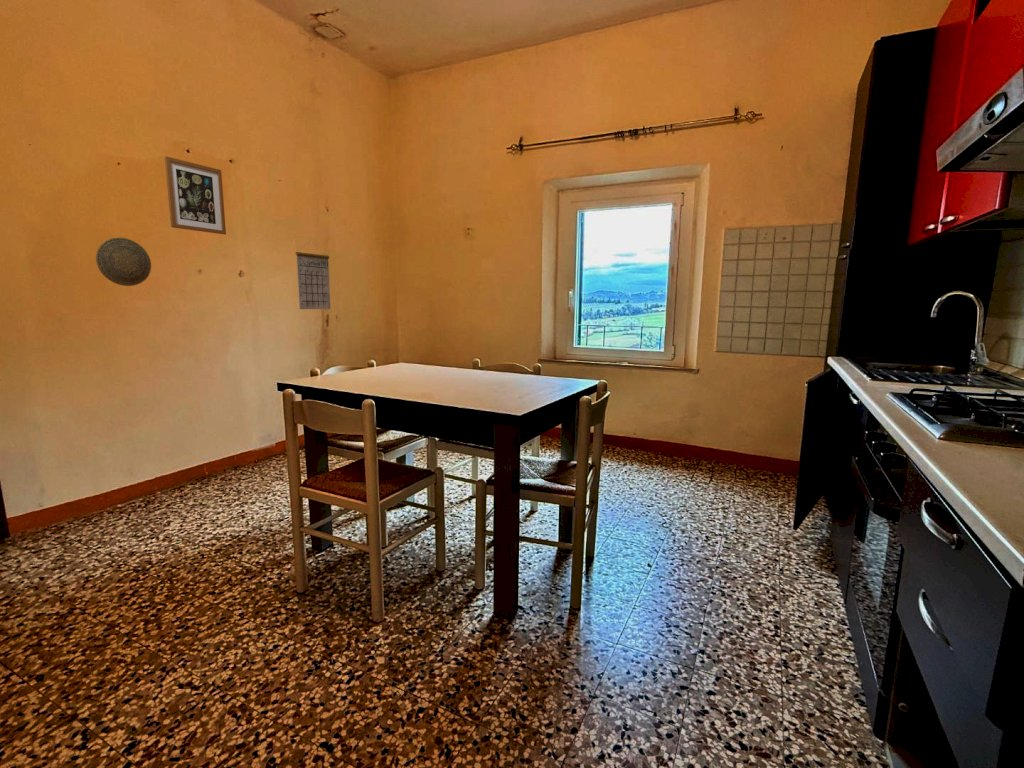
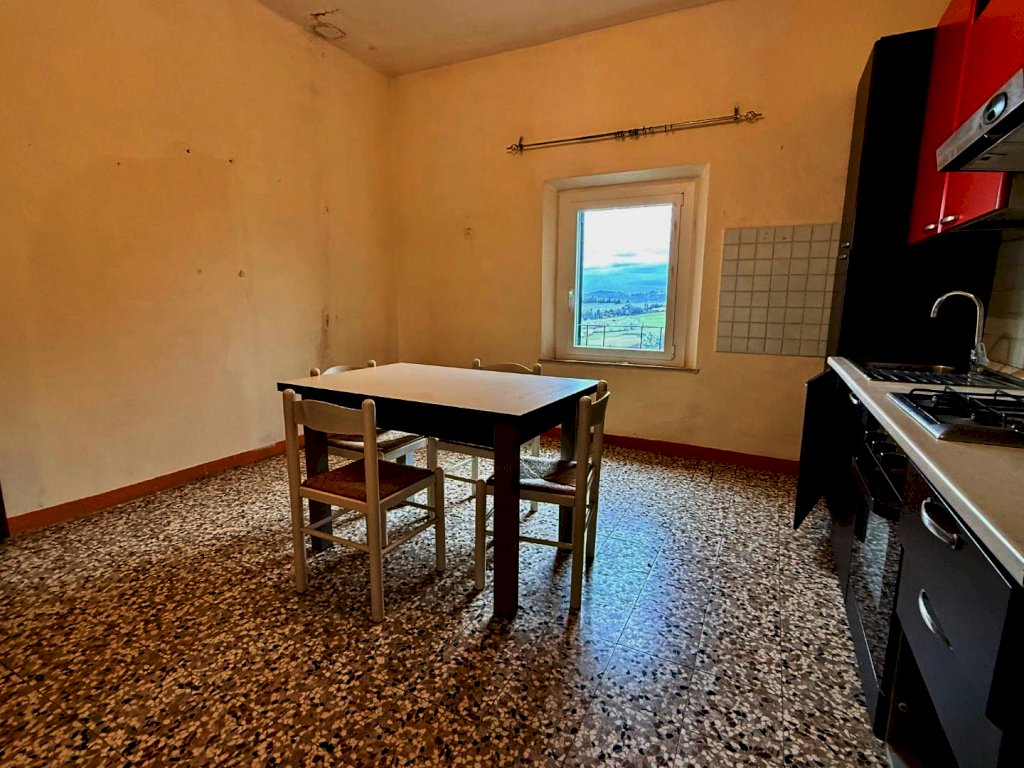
- calendar [295,241,331,310]
- decorative plate [95,237,152,287]
- wall art [164,155,227,235]
